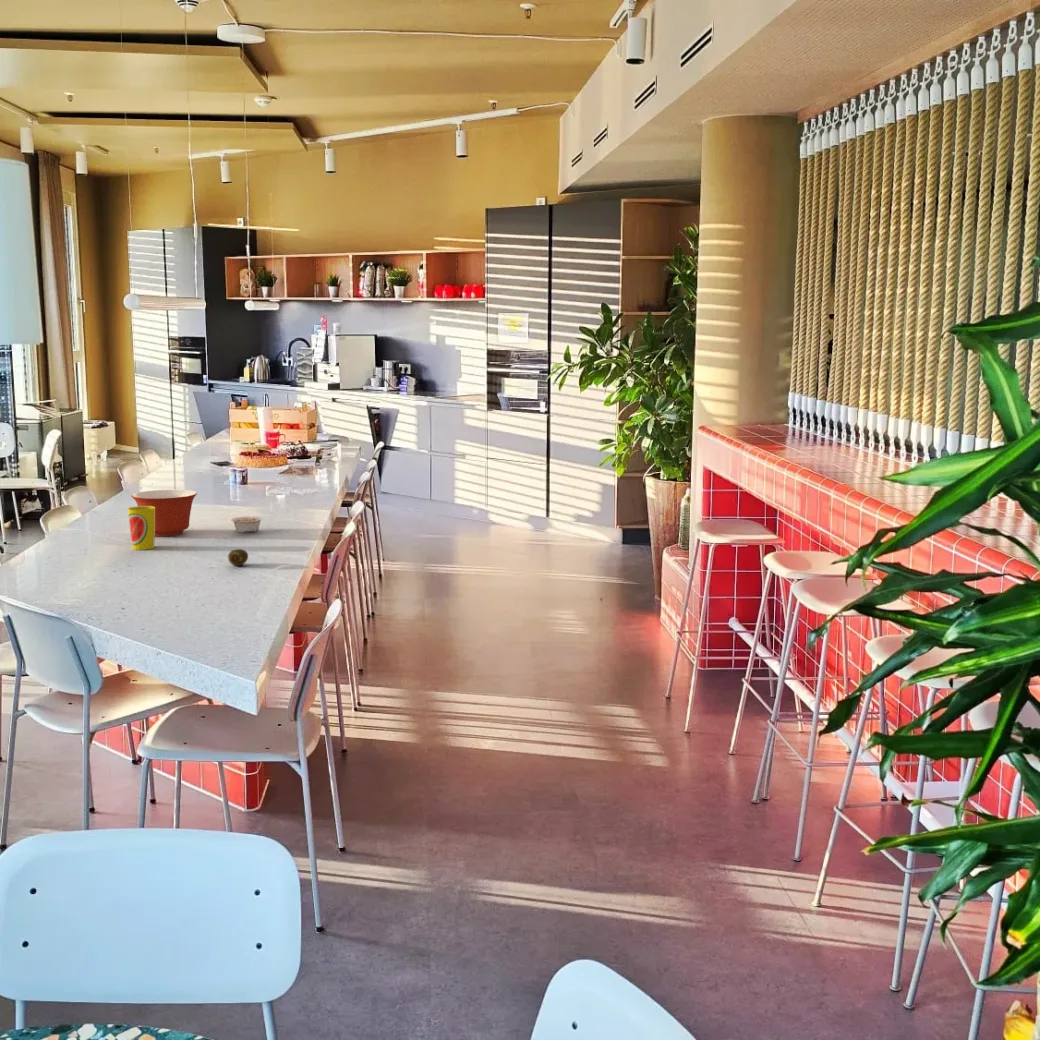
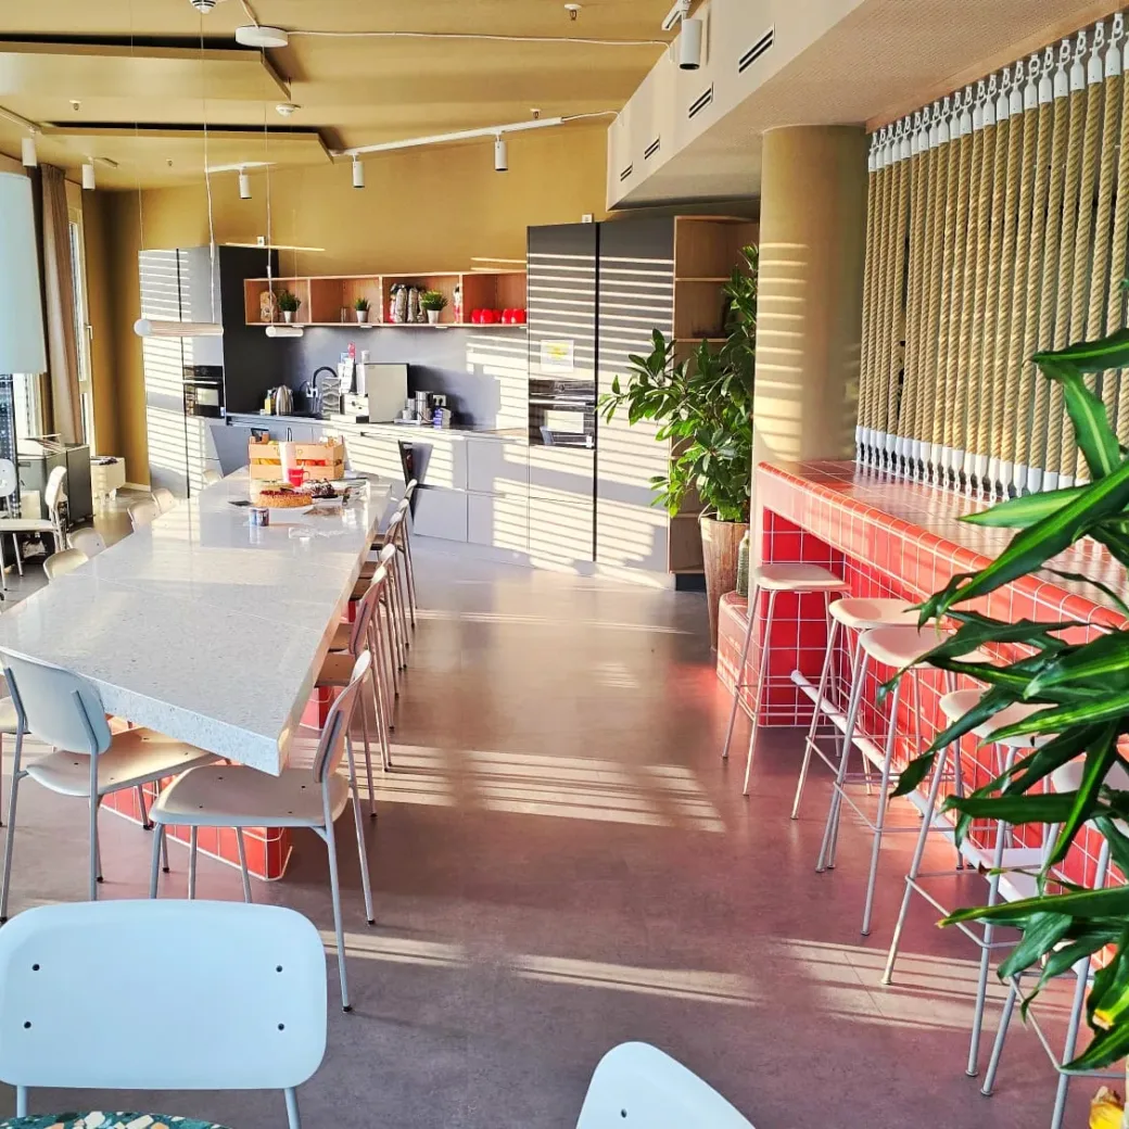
- legume [230,515,264,534]
- mixing bowl [130,489,198,537]
- cup [127,505,156,551]
- fruit [227,548,249,567]
